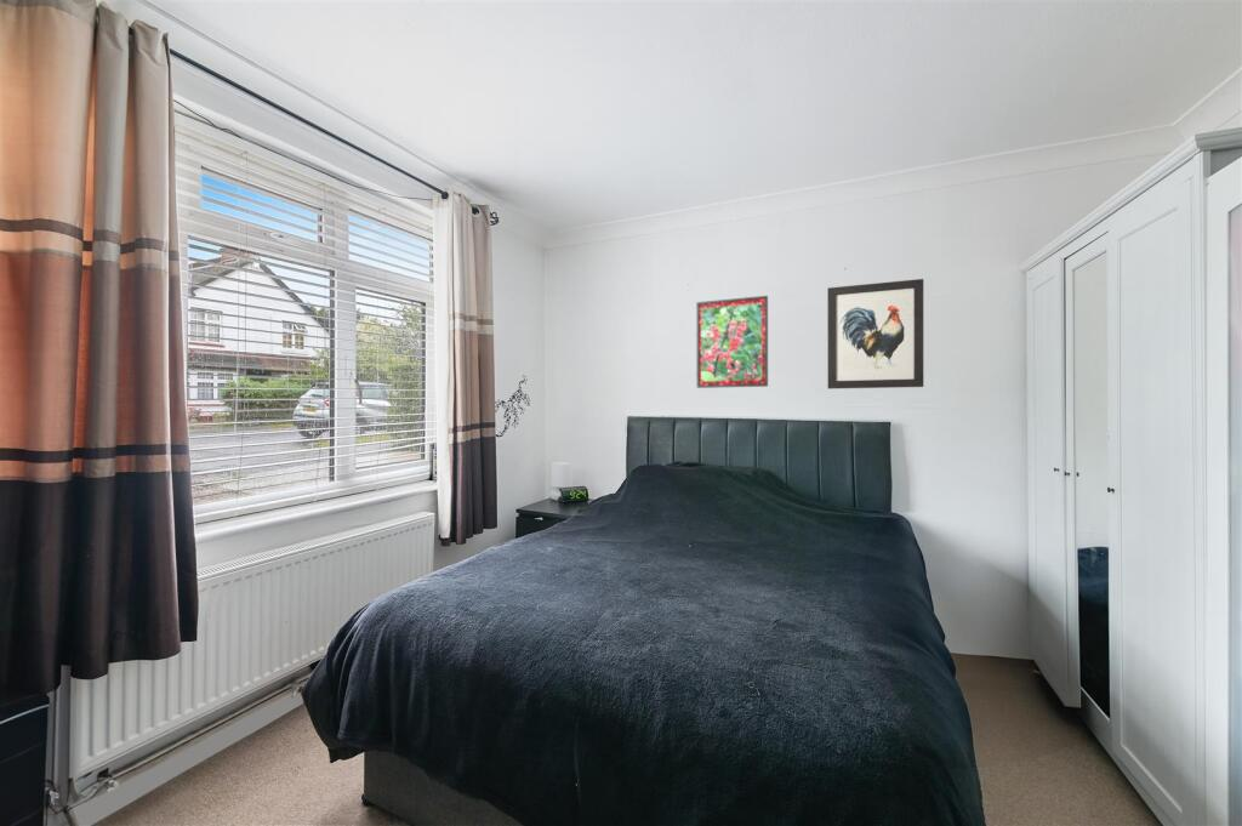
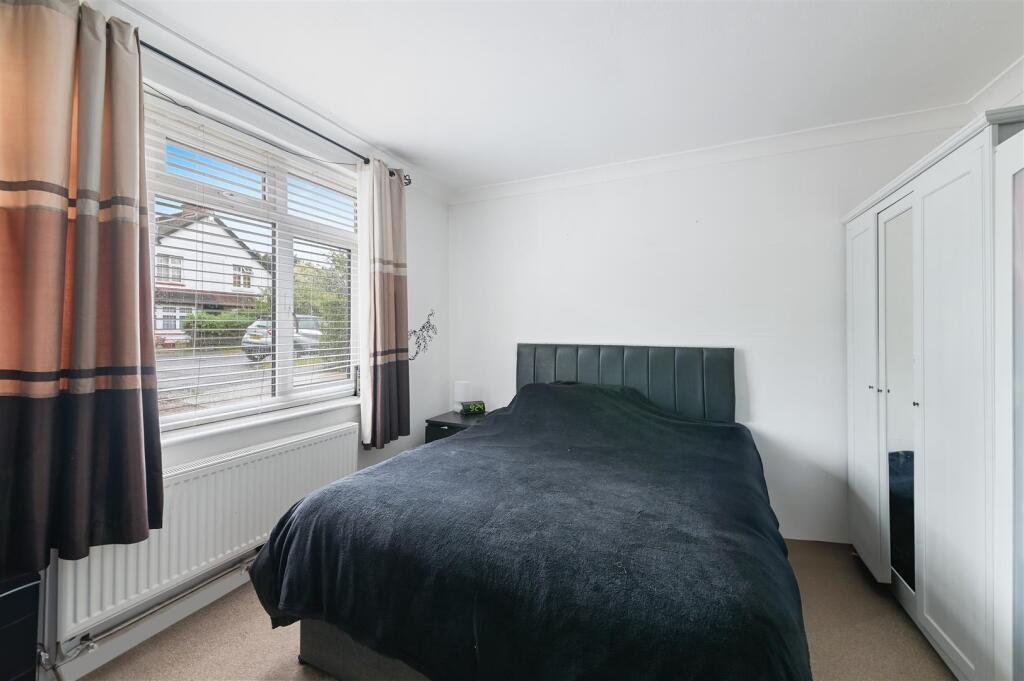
- wall art [826,278,924,391]
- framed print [695,295,769,389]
